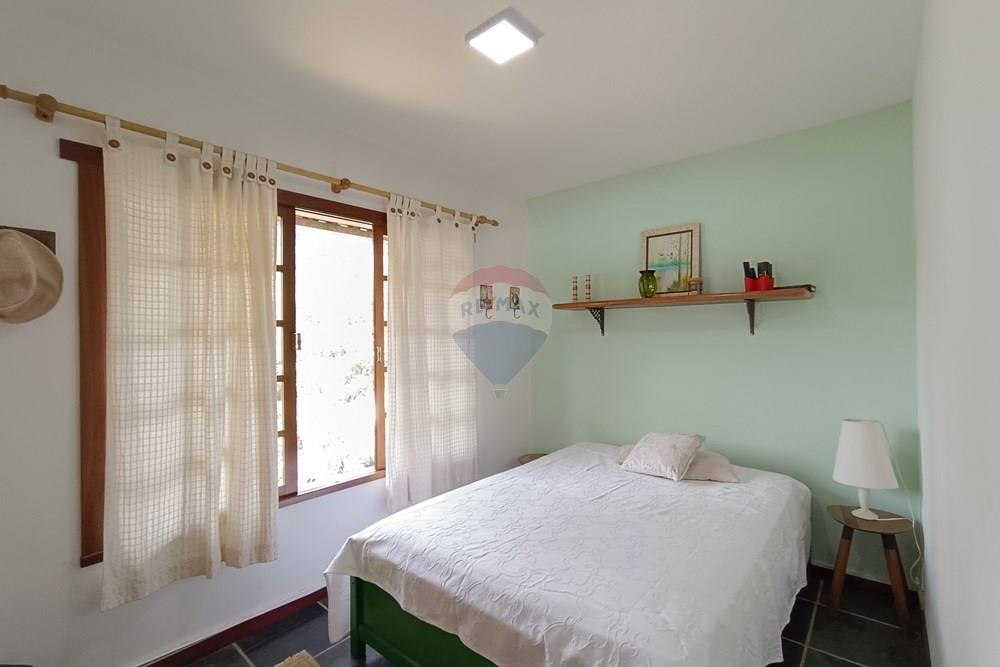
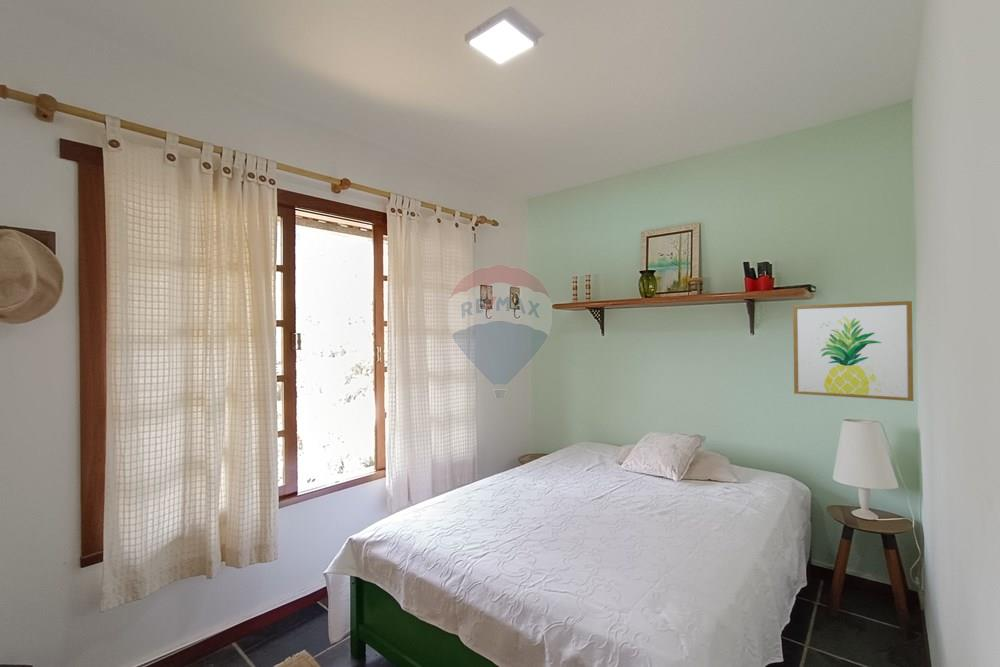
+ wall art [792,300,914,402]
